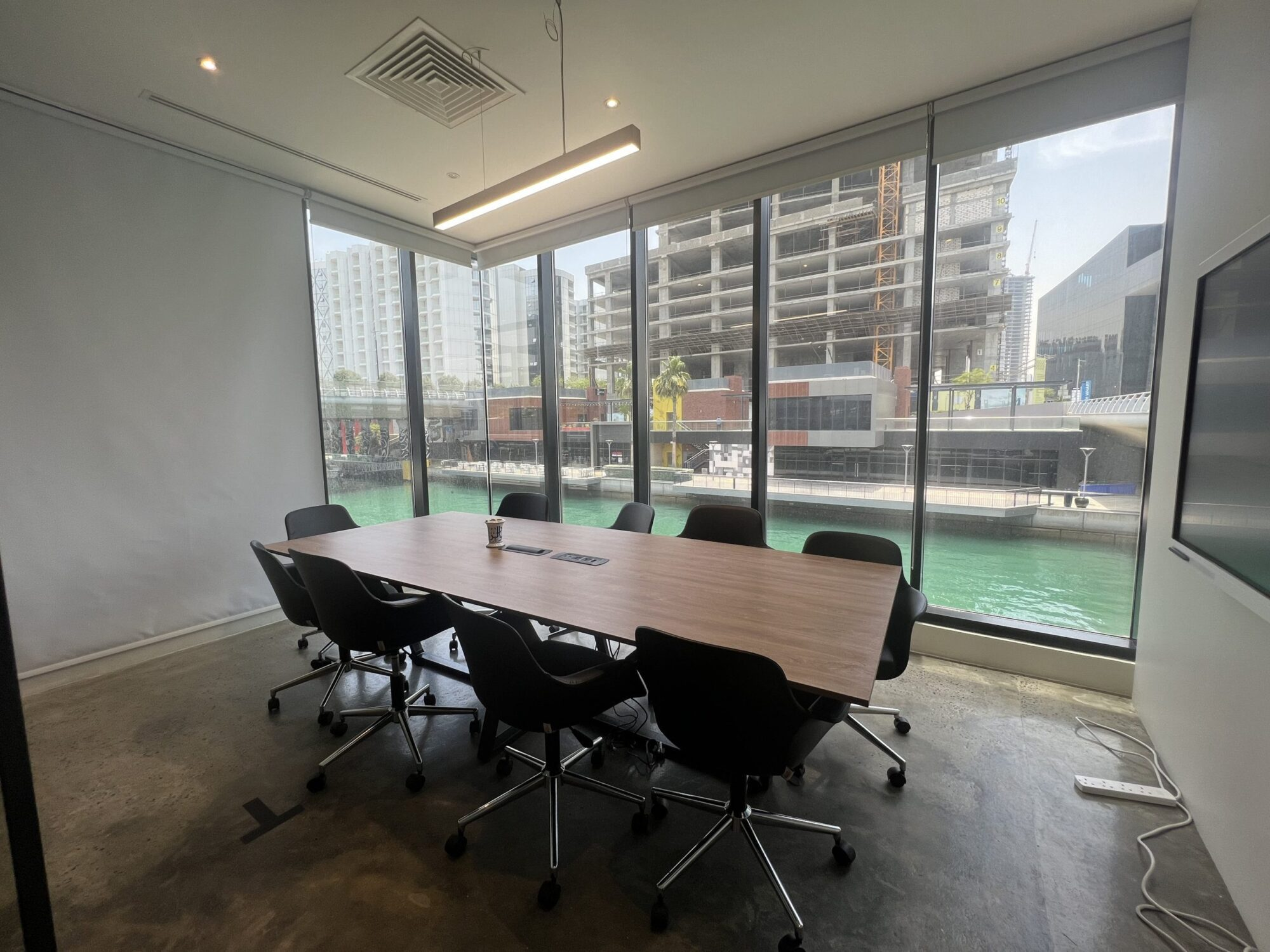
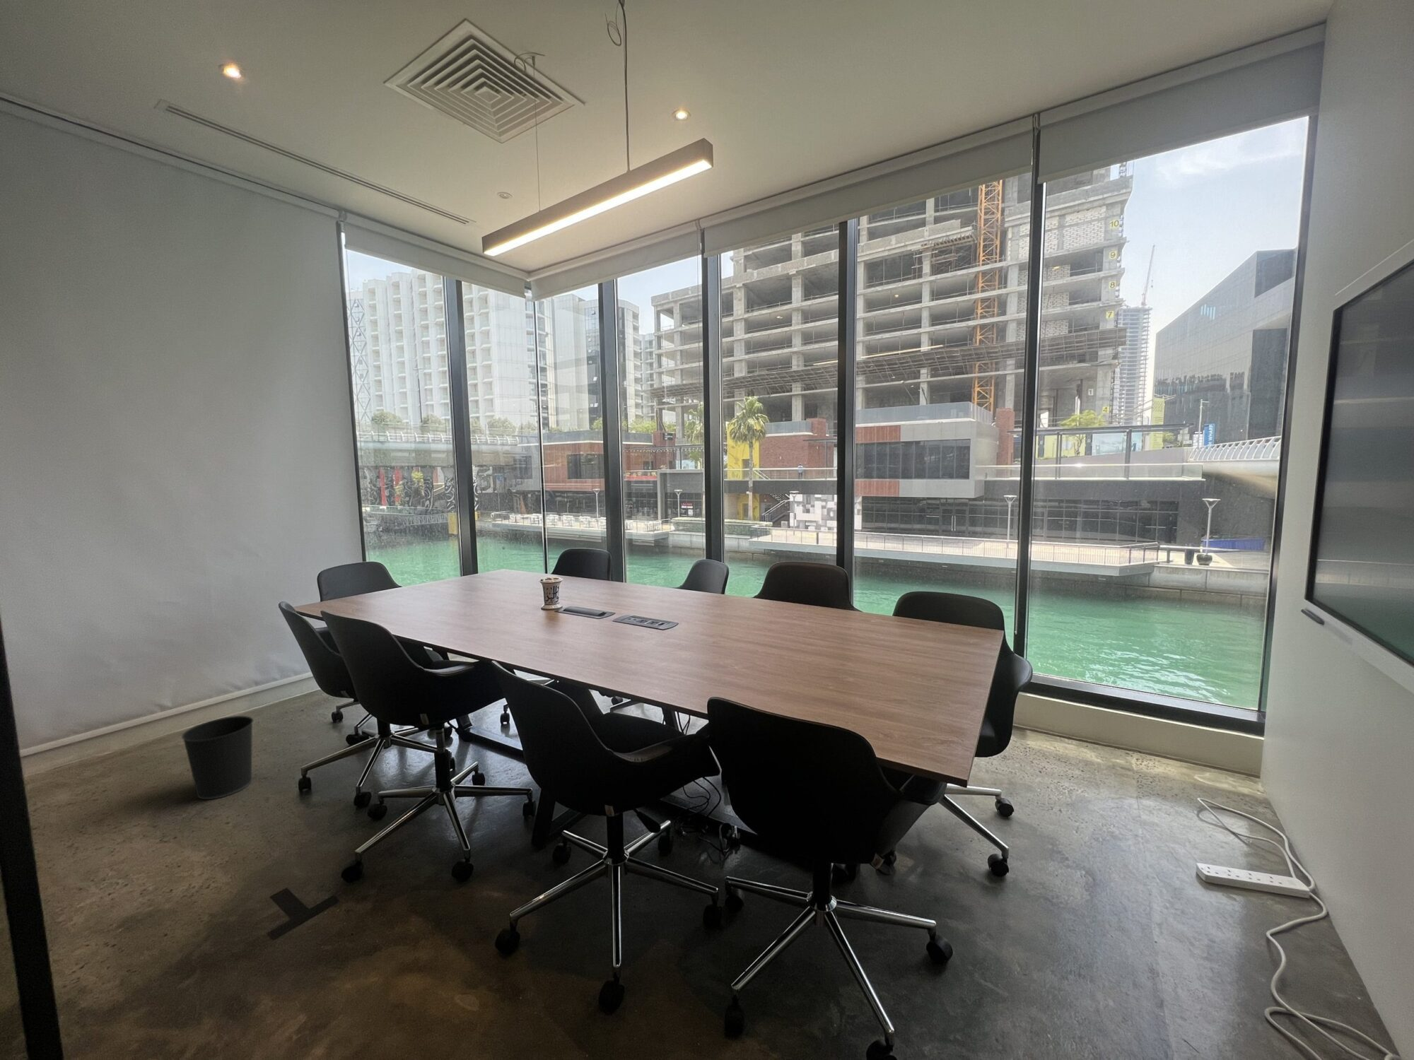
+ wastebasket [181,715,255,799]
